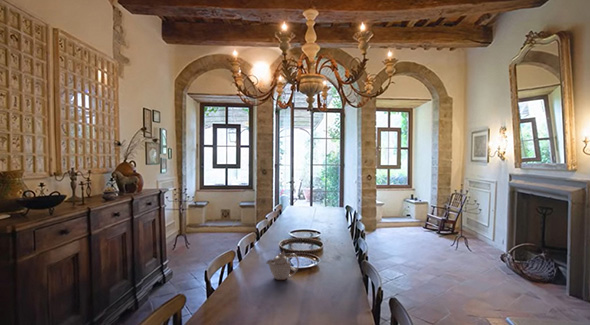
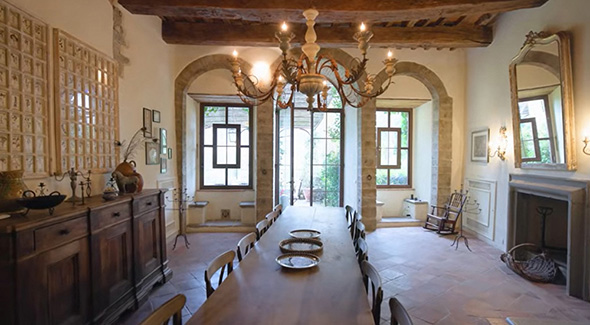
- teapot [265,250,300,281]
